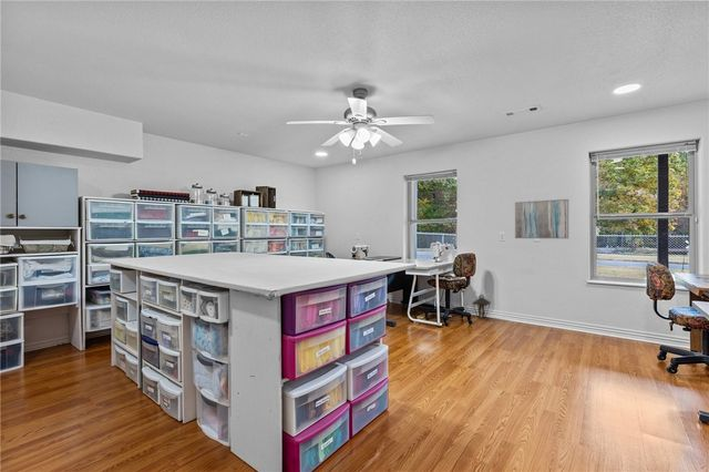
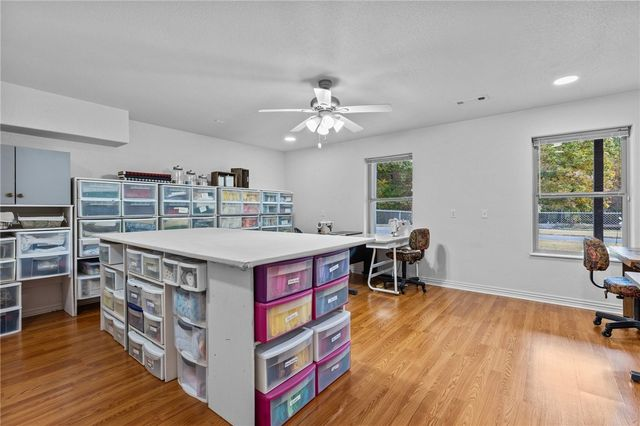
- wall art [514,198,569,239]
- lantern [471,294,492,320]
